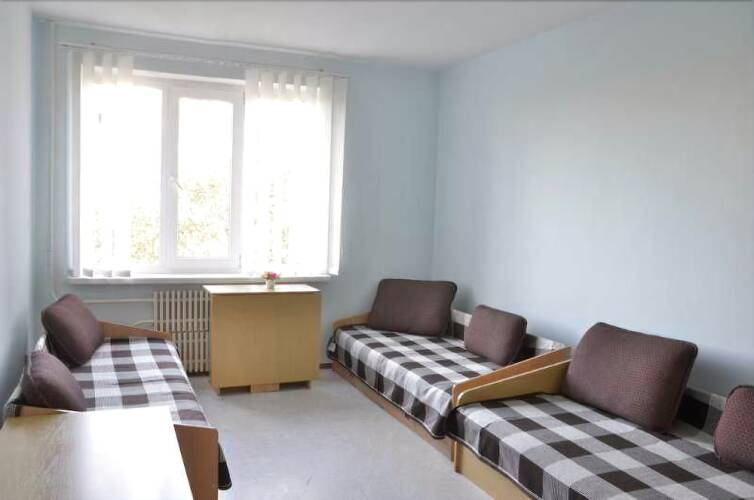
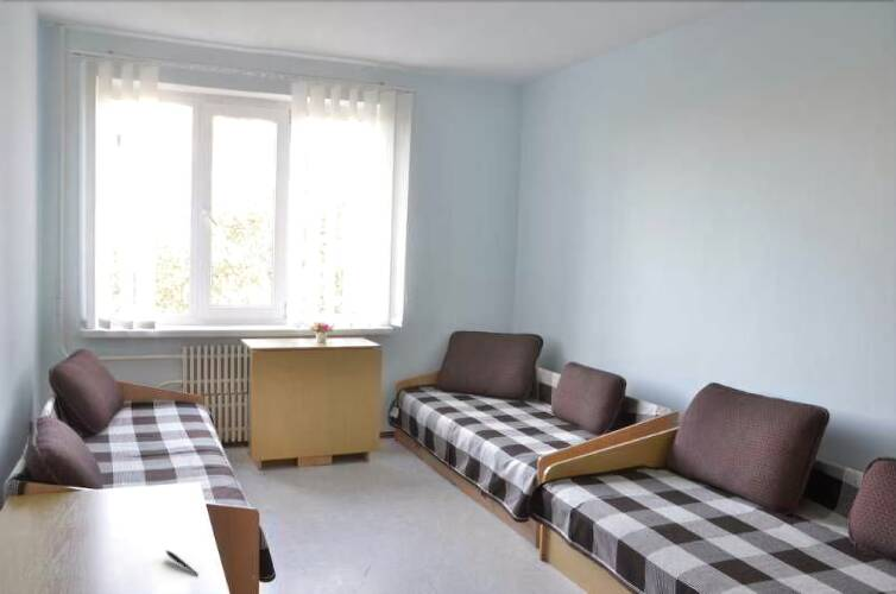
+ pen [164,549,200,576]
